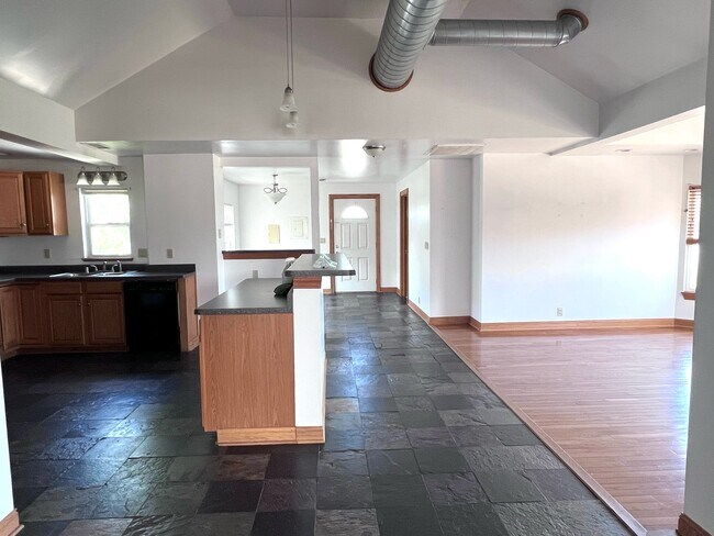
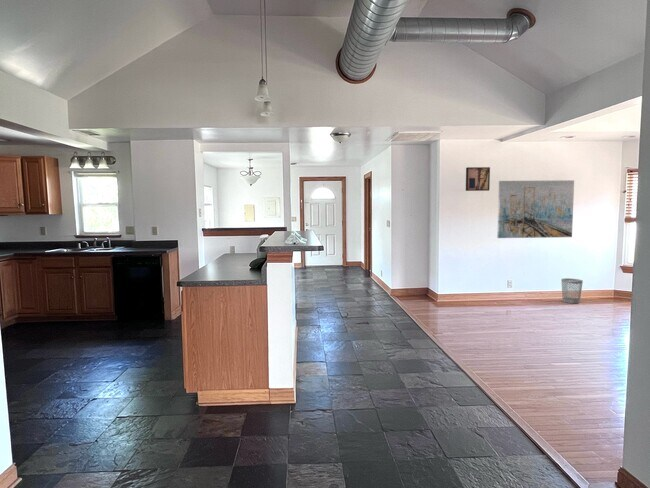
+ wall art [465,166,491,192]
+ wall art [496,179,575,239]
+ wastebasket [560,277,584,304]
